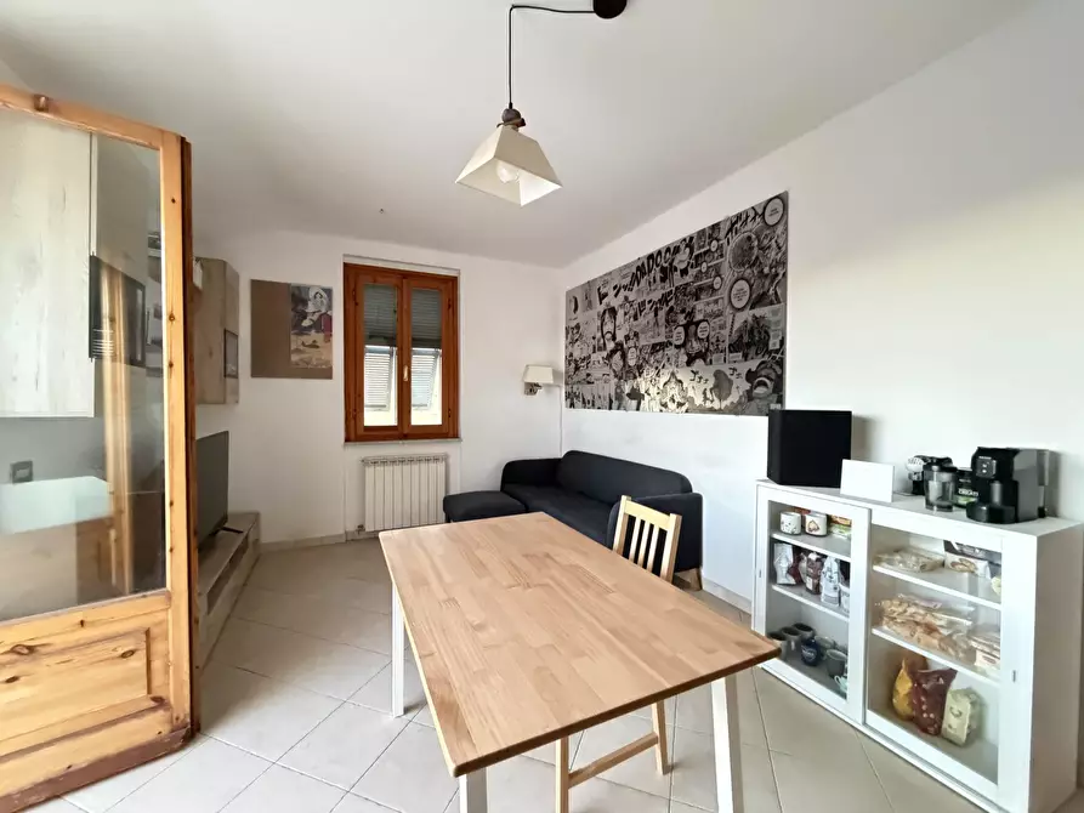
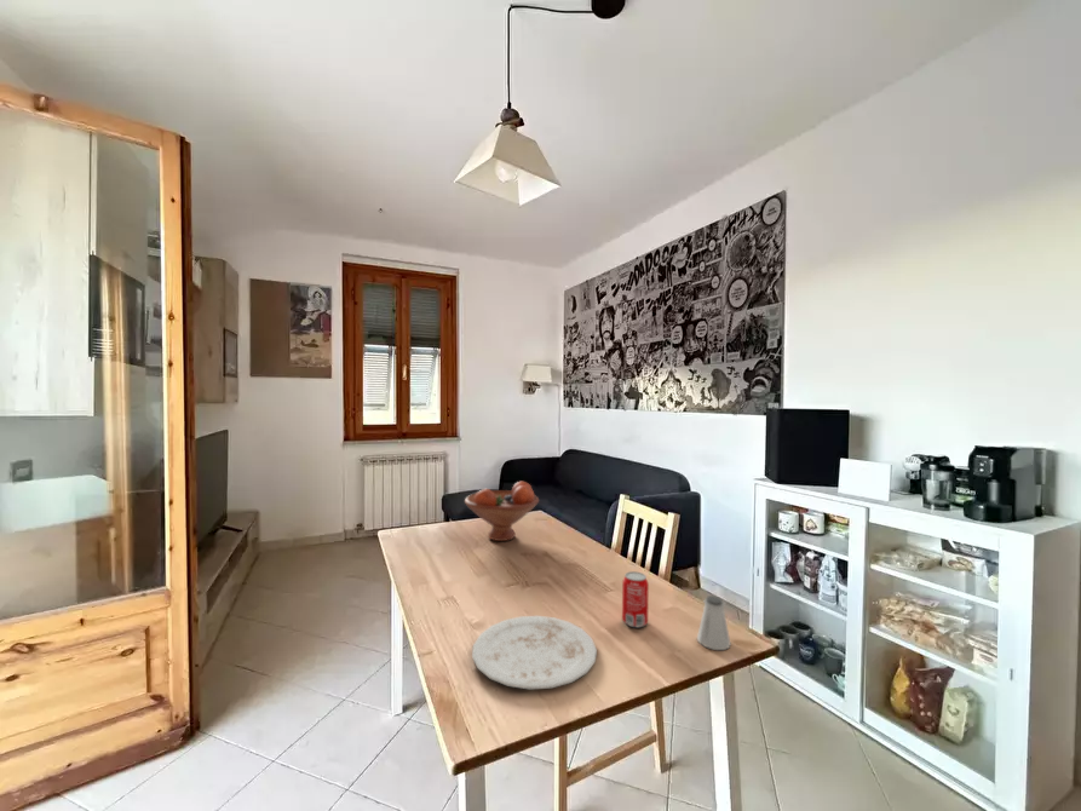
+ beverage can [621,570,650,628]
+ plate [471,615,598,690]
+ saltshaker [696,594,731,651]
+ fruit bowl [464,481,540,542]
